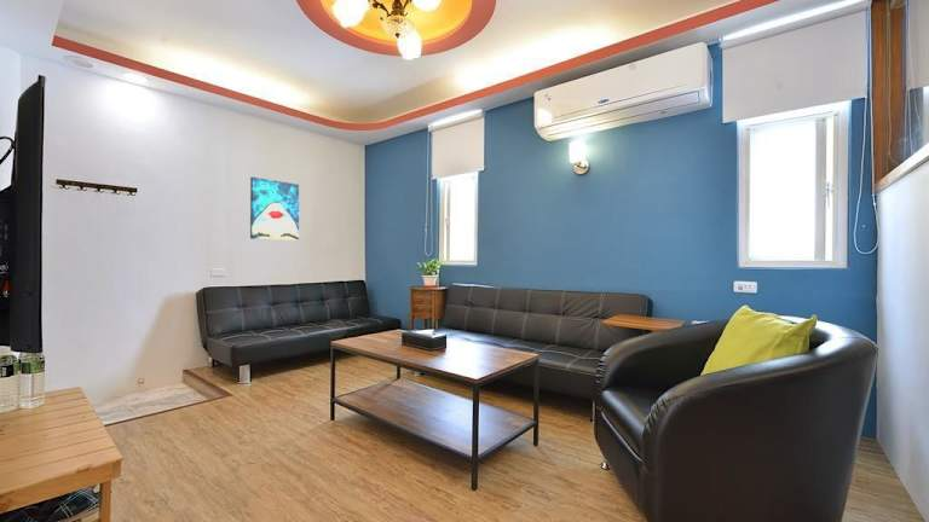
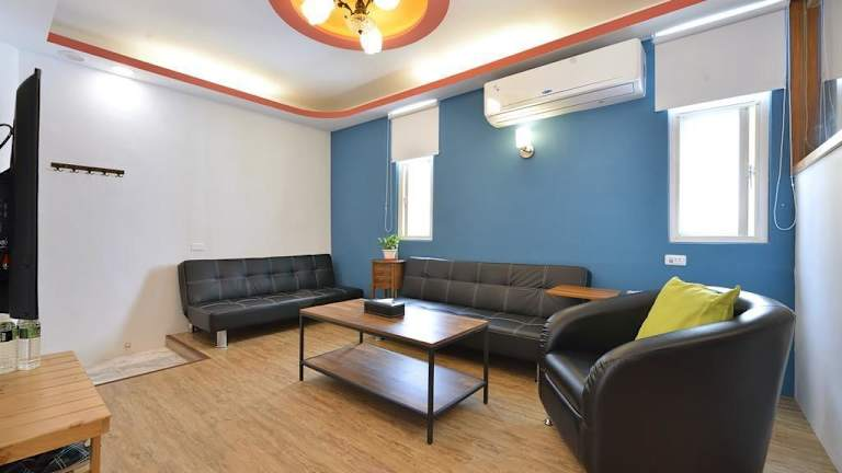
- wall art [249,175,300,242]
